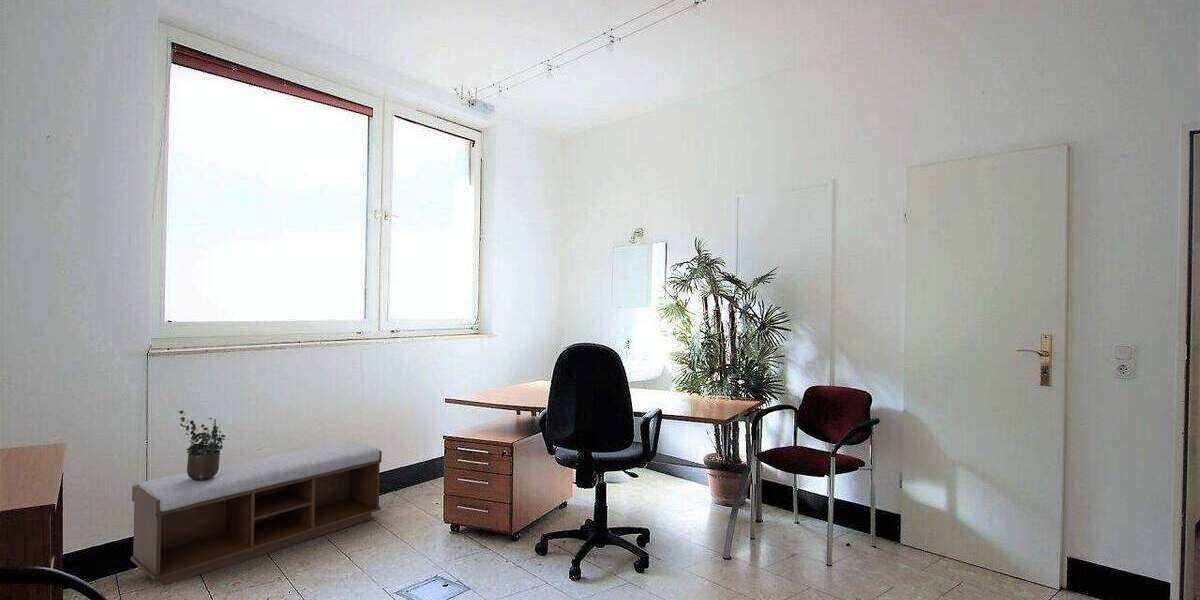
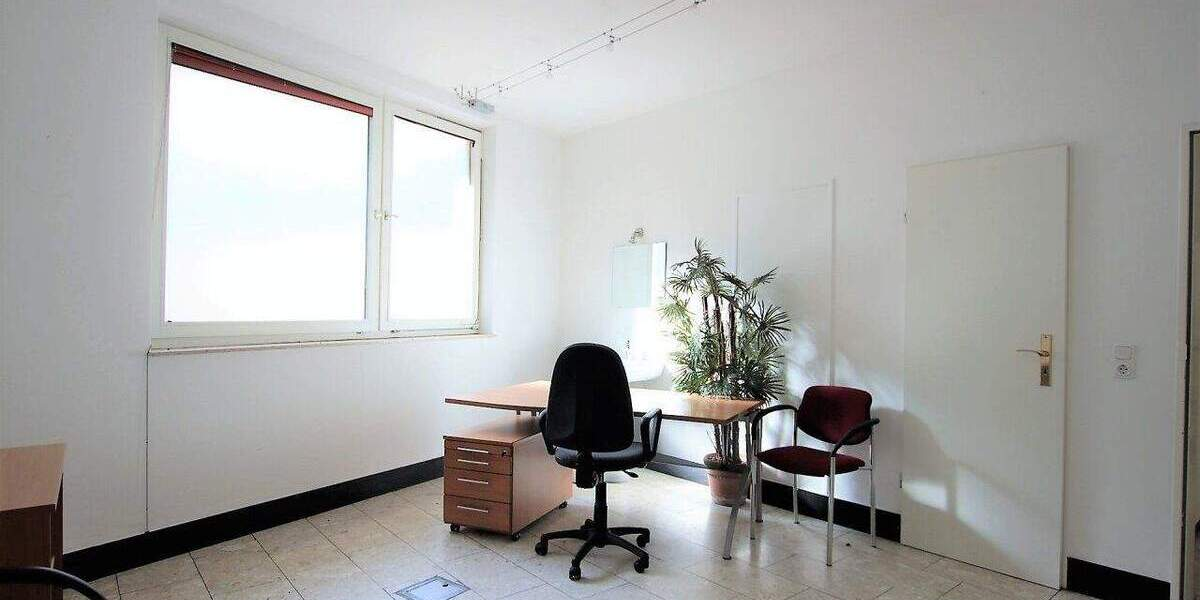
- bench [130,440,383,586]
- potted plant [178,410,226,481]
